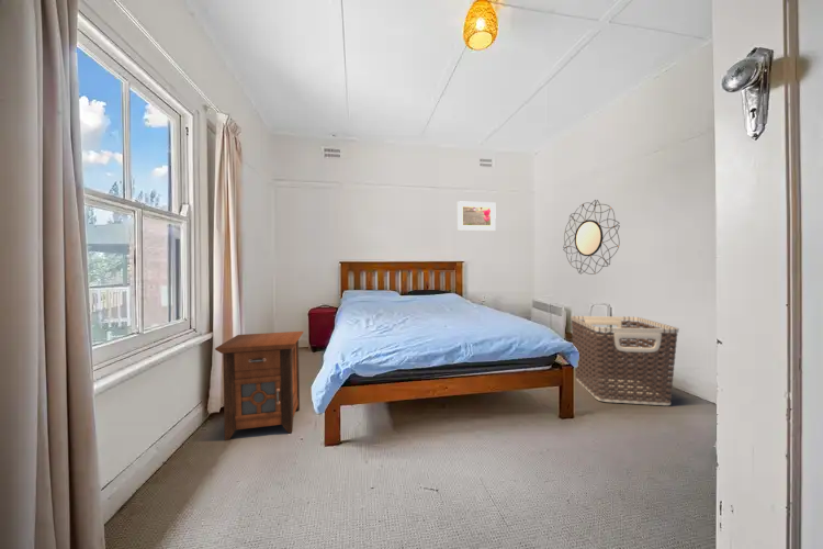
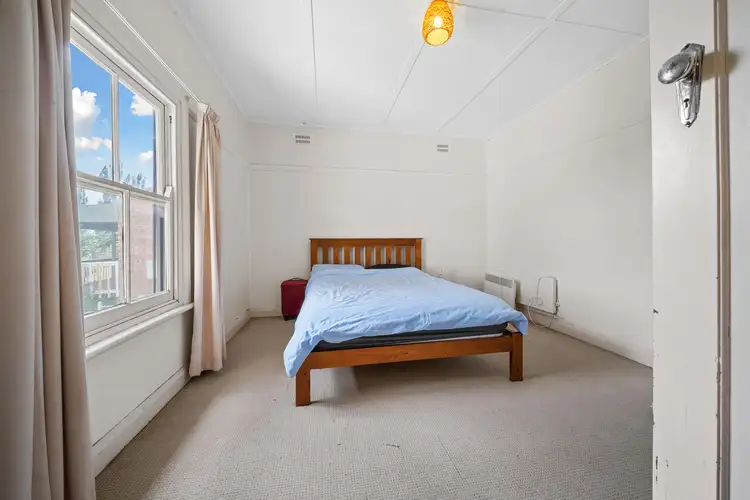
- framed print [456,200,497,232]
- nightstand [214,330,305,441]
- home mirror [562,199,621,276]
- clothes hamper [570,315,680,406]
